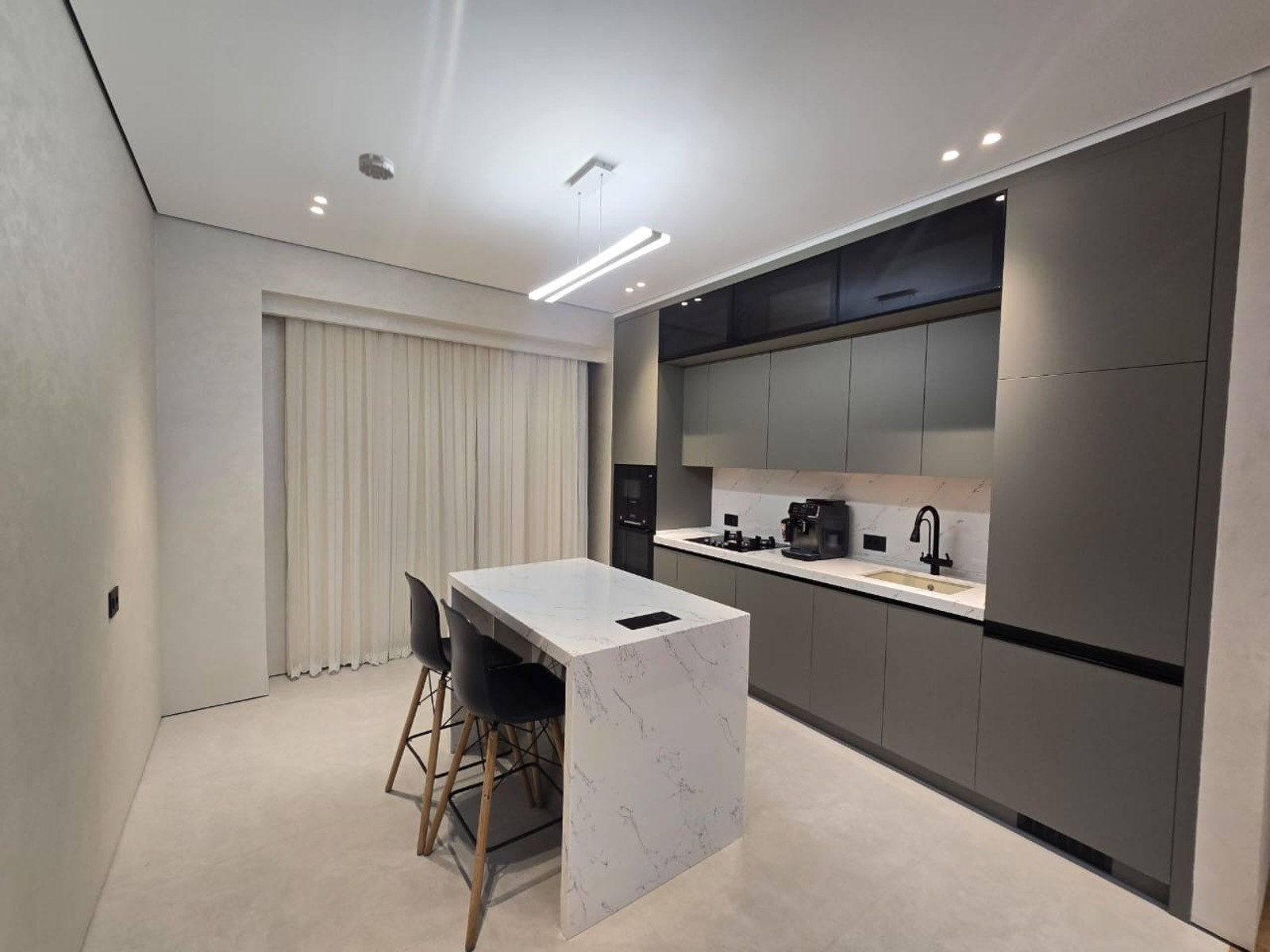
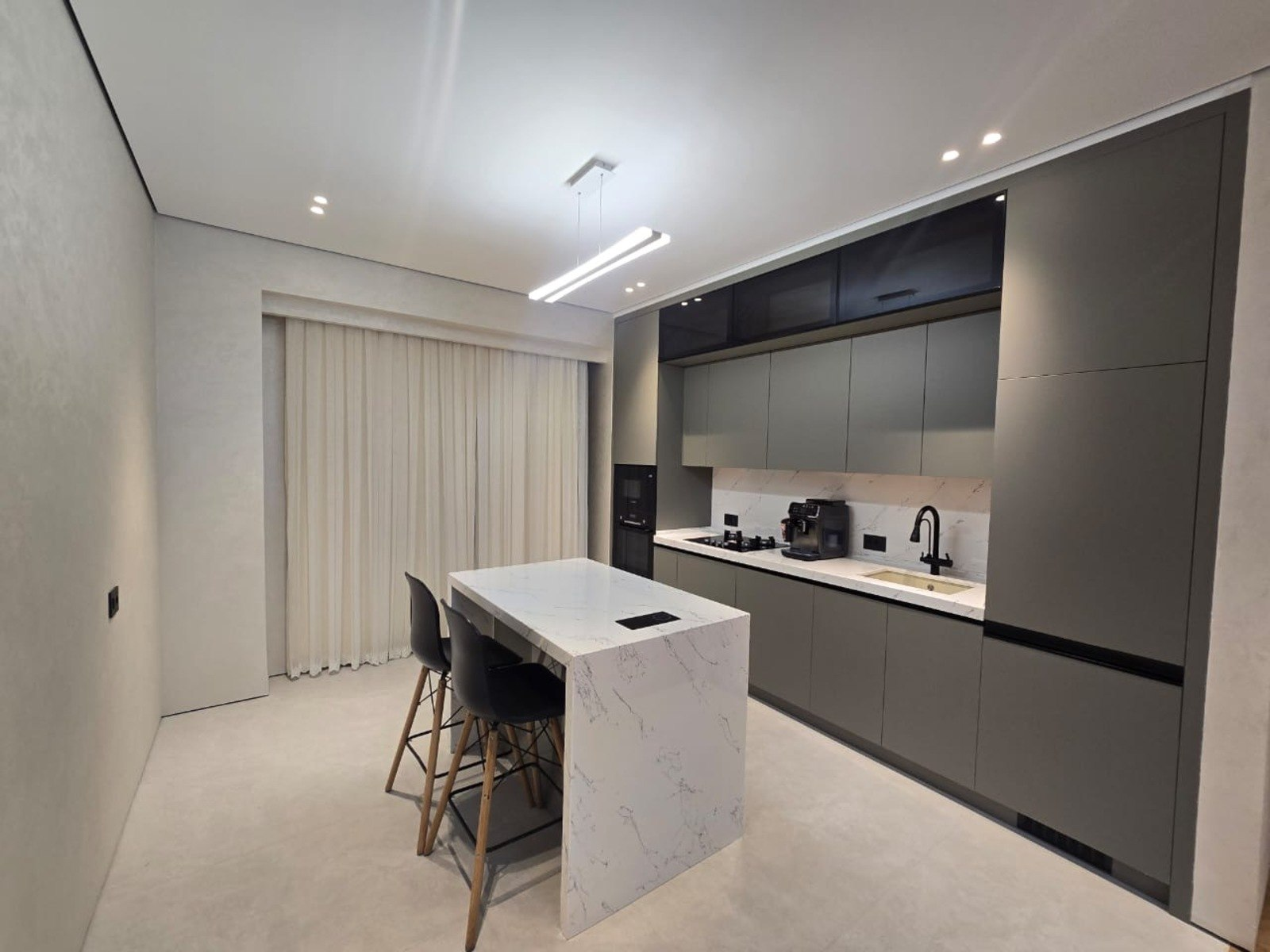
- smoke detector [358,152,394,181]
